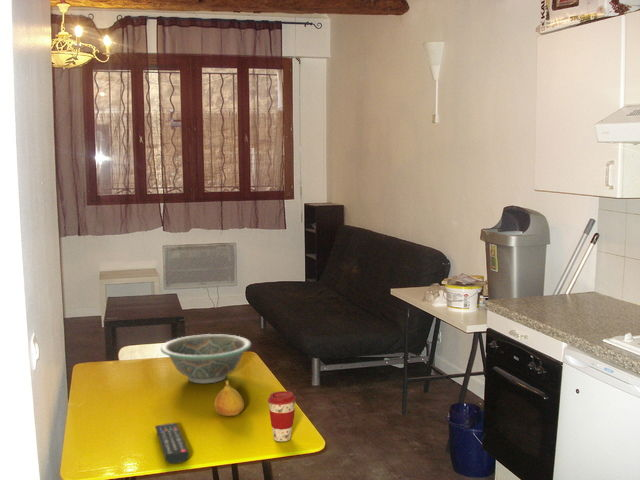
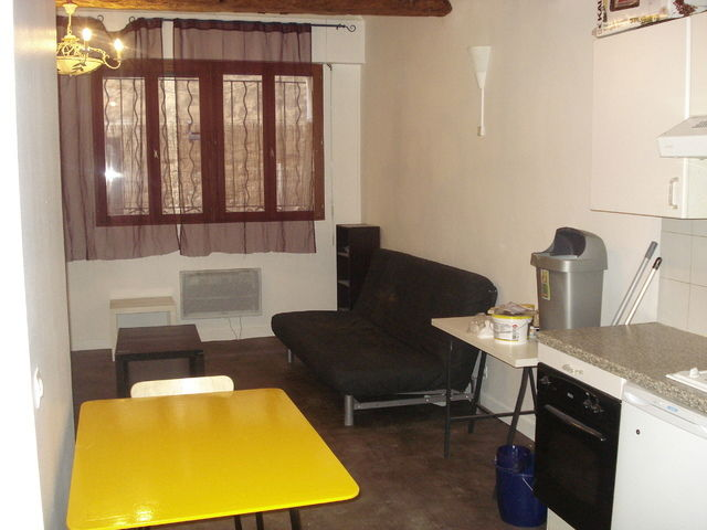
- coffee cup [267,390,297,442]
- fruit [213,380,245,417]
- decorative bowl [160,333,252,384]
- remote control [154,422,190,465]
